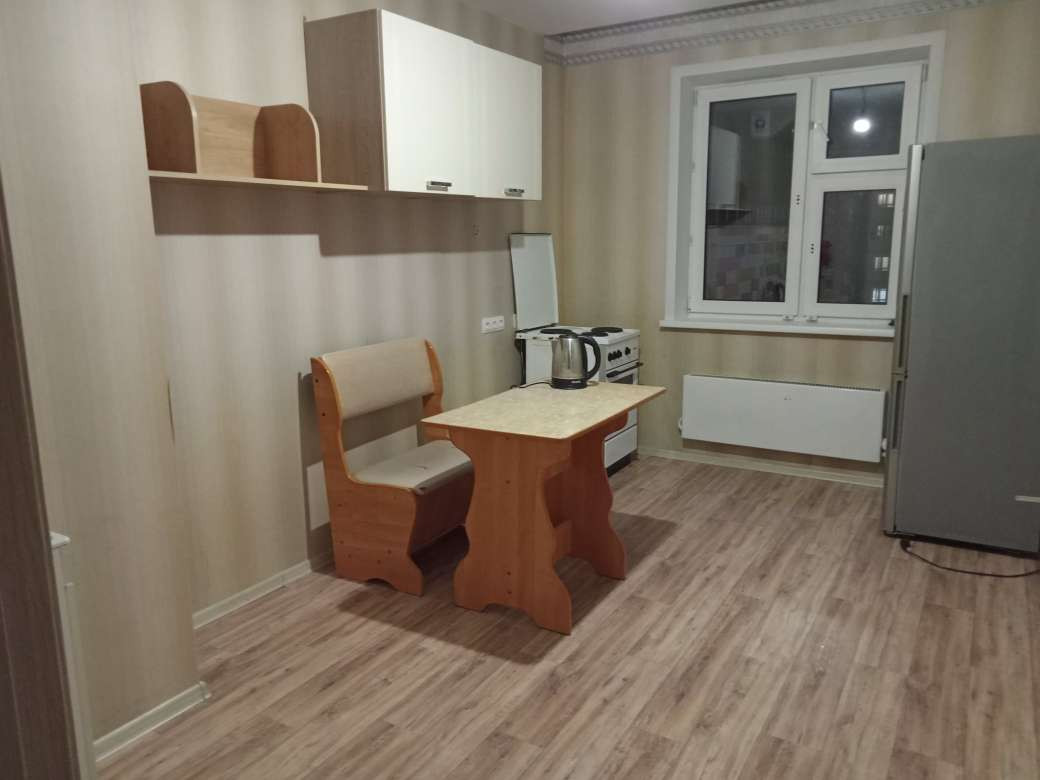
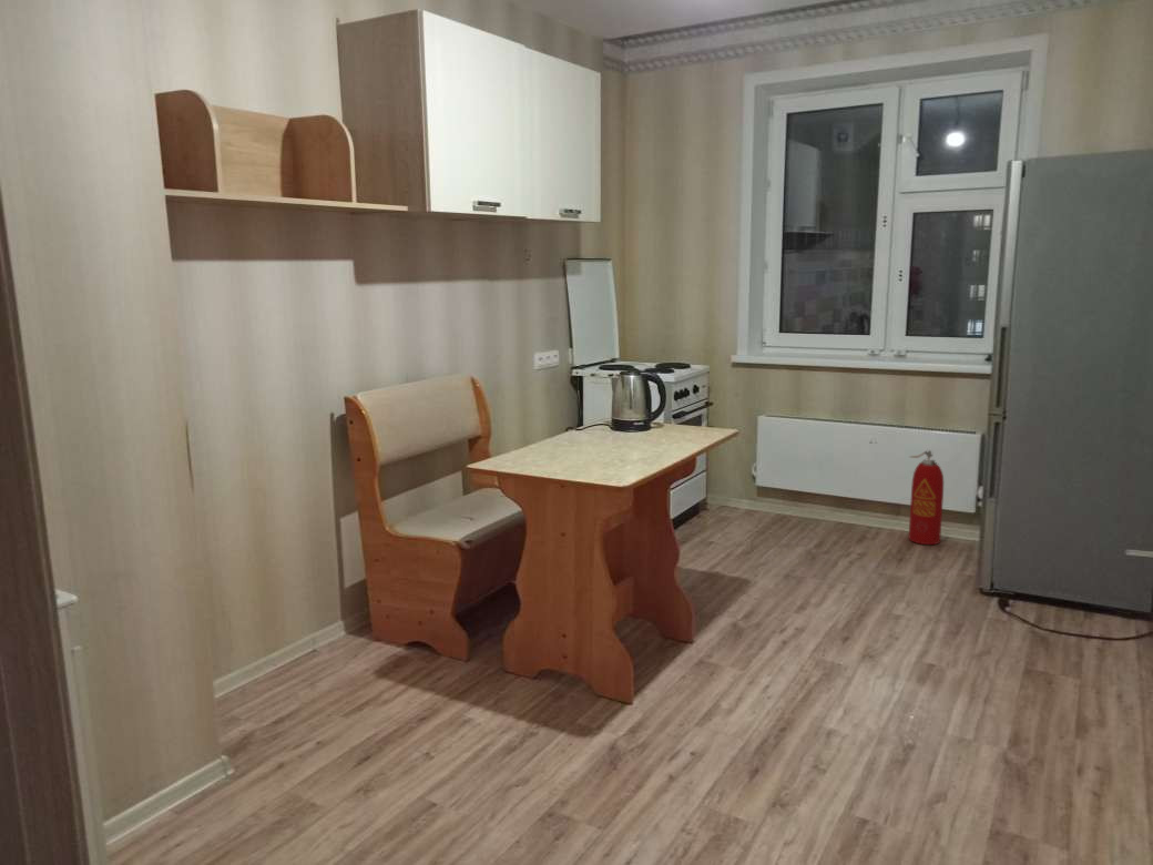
+ fire extinguisher [908,449,945,546]
